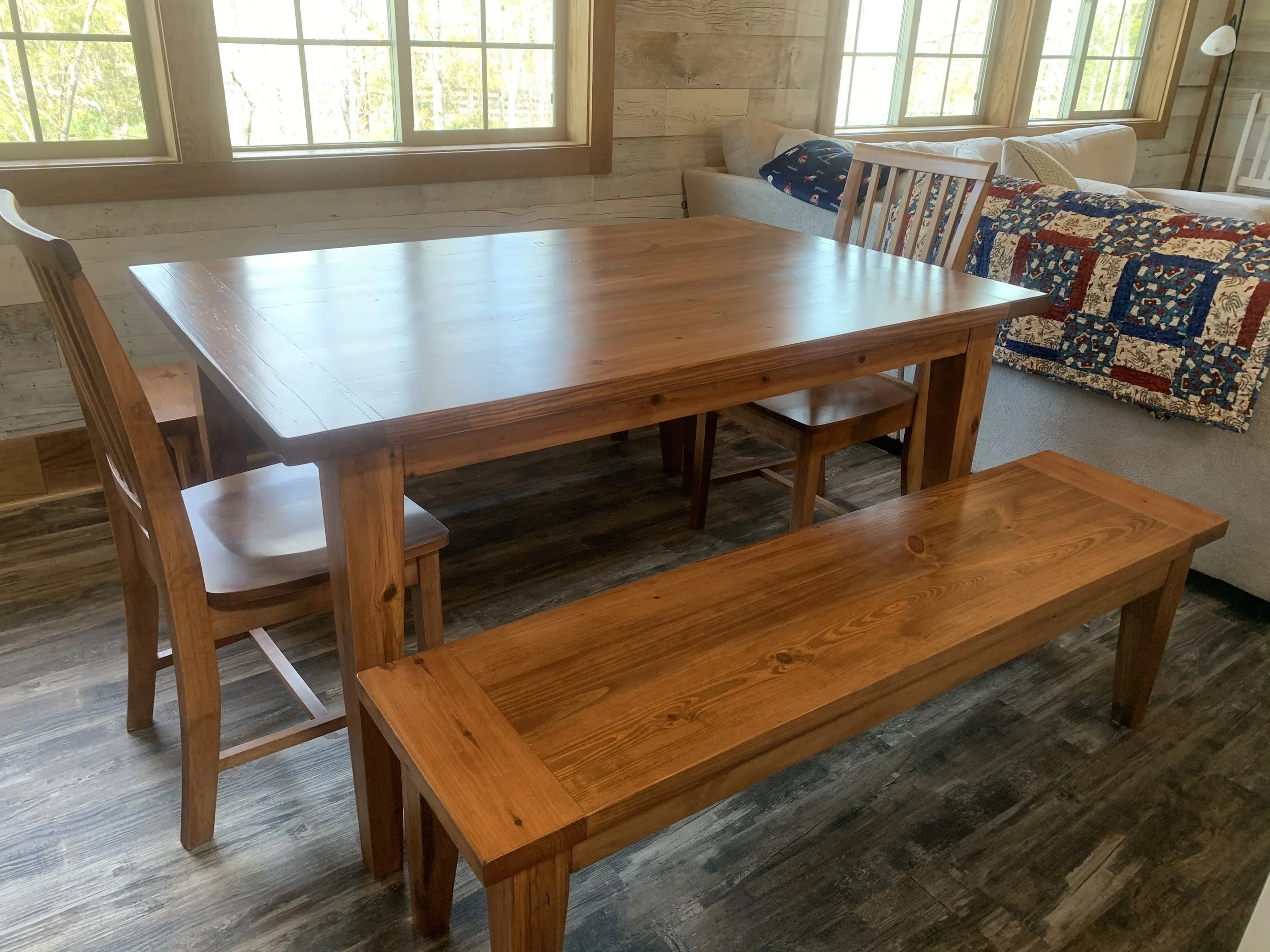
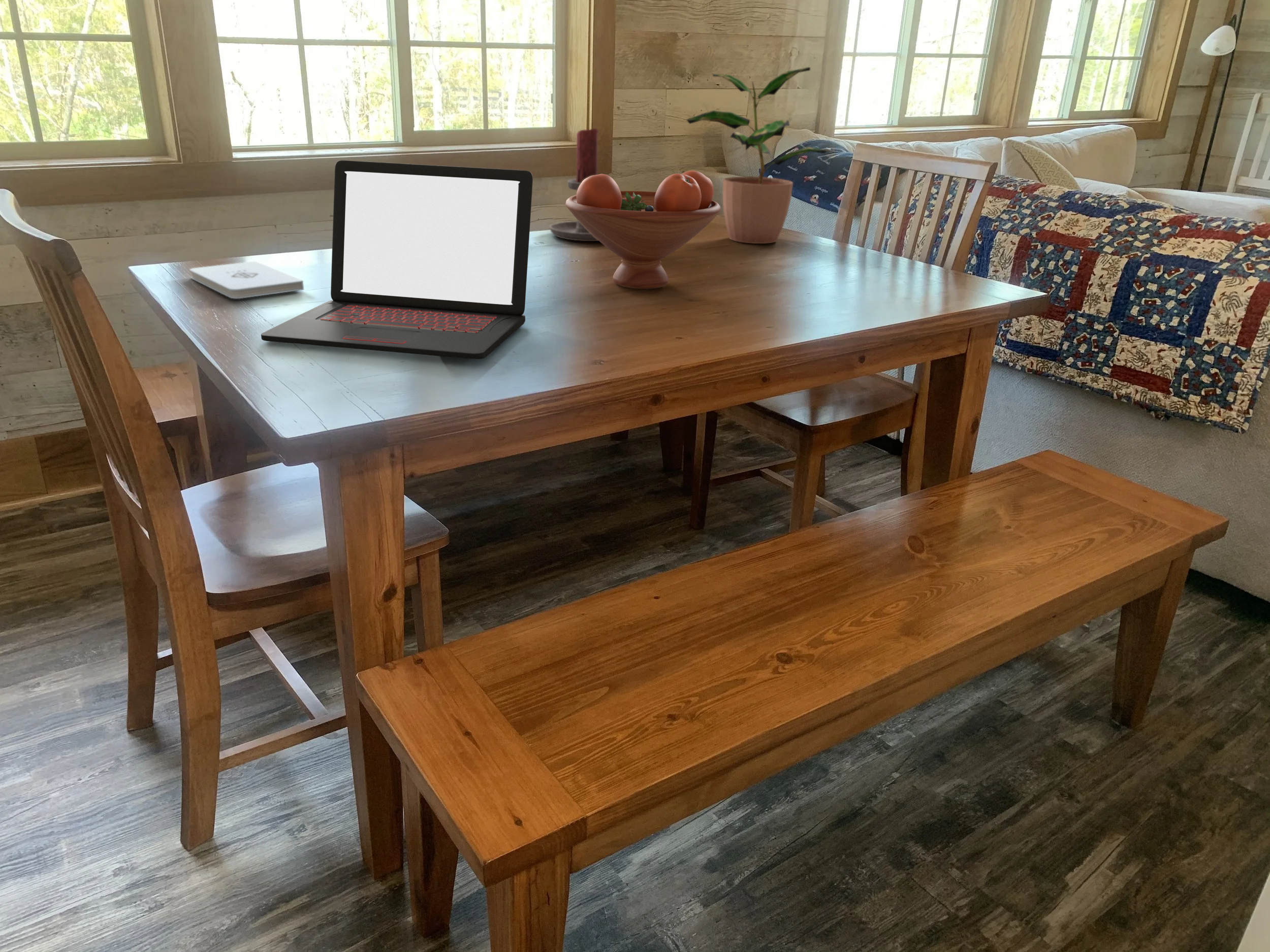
+ candle holder [549,127,599,242]
+ potted plant [686,67,832,244]
+ laptop [261,160,533,359]
+ notepad [189,260,304,299]
+ fruit bowl [565,170,721,289]
